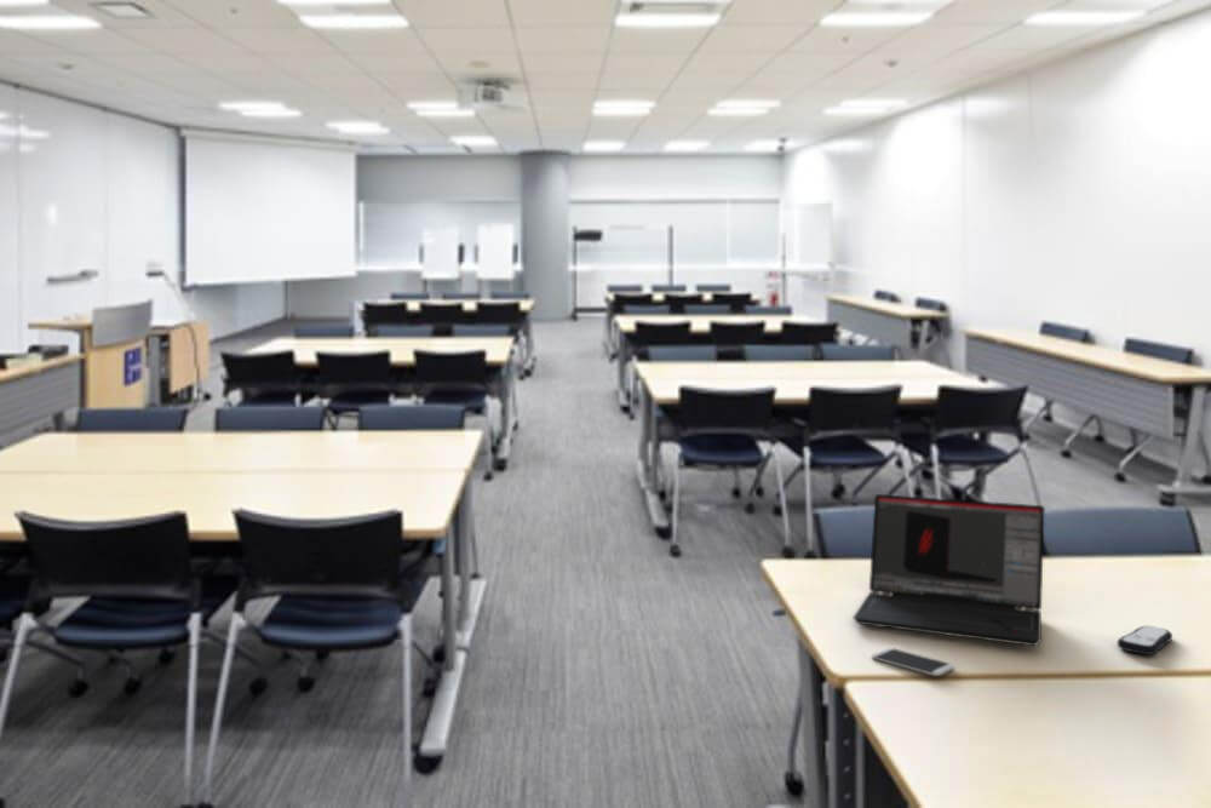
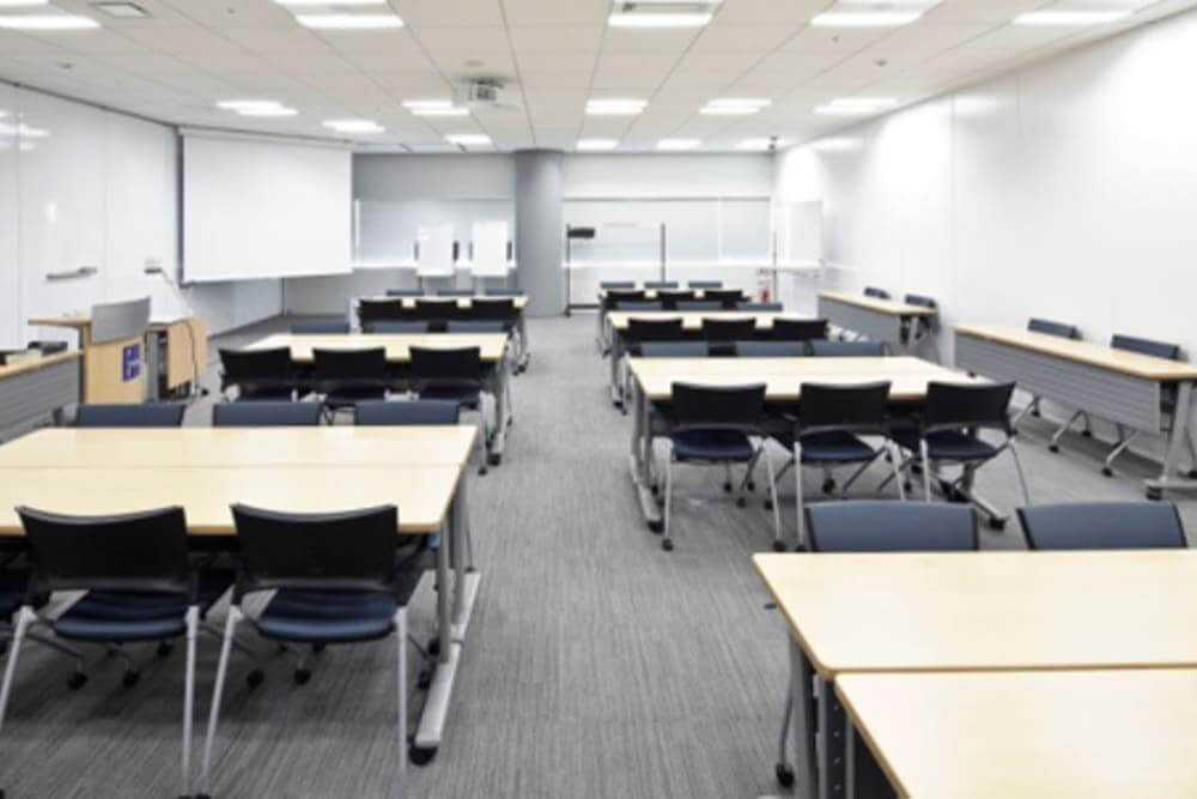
- laptop [853,493,1046,647]
- smartphone [871,647,957,677]
- remote control [1117,625,1173,655]
